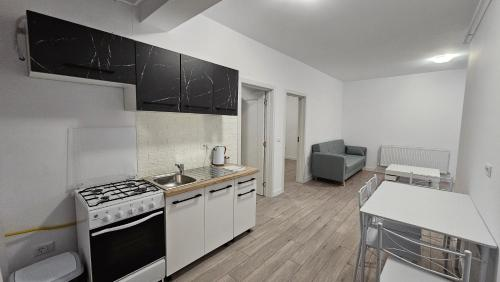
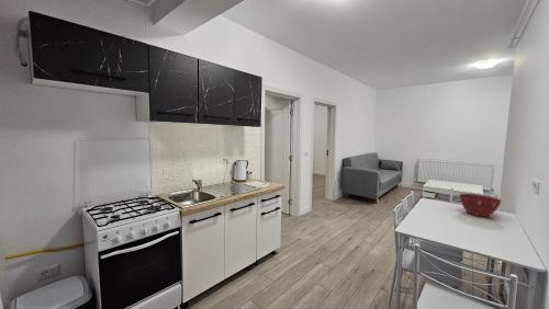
+ mixing bowl [458,193,503,218]
